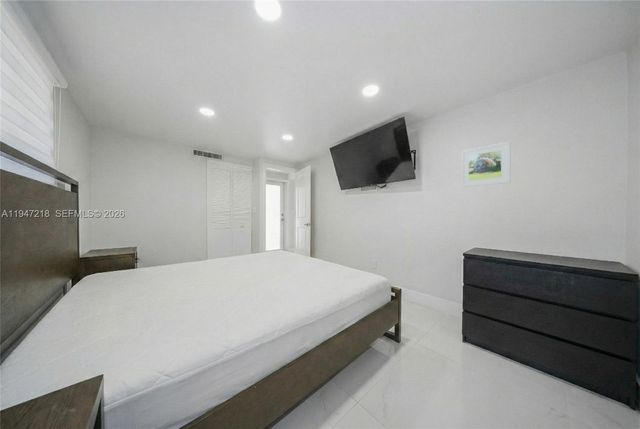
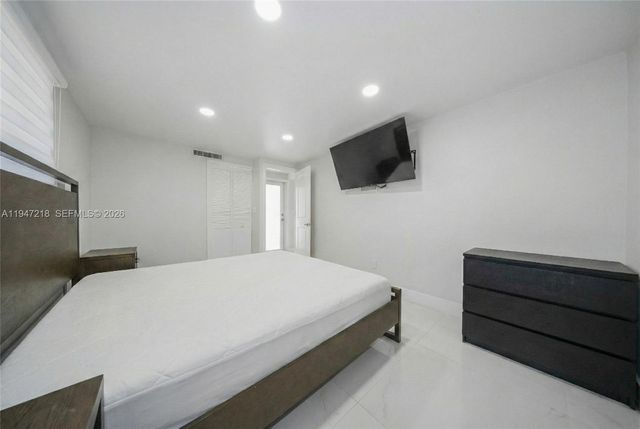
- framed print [460,141,512,188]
